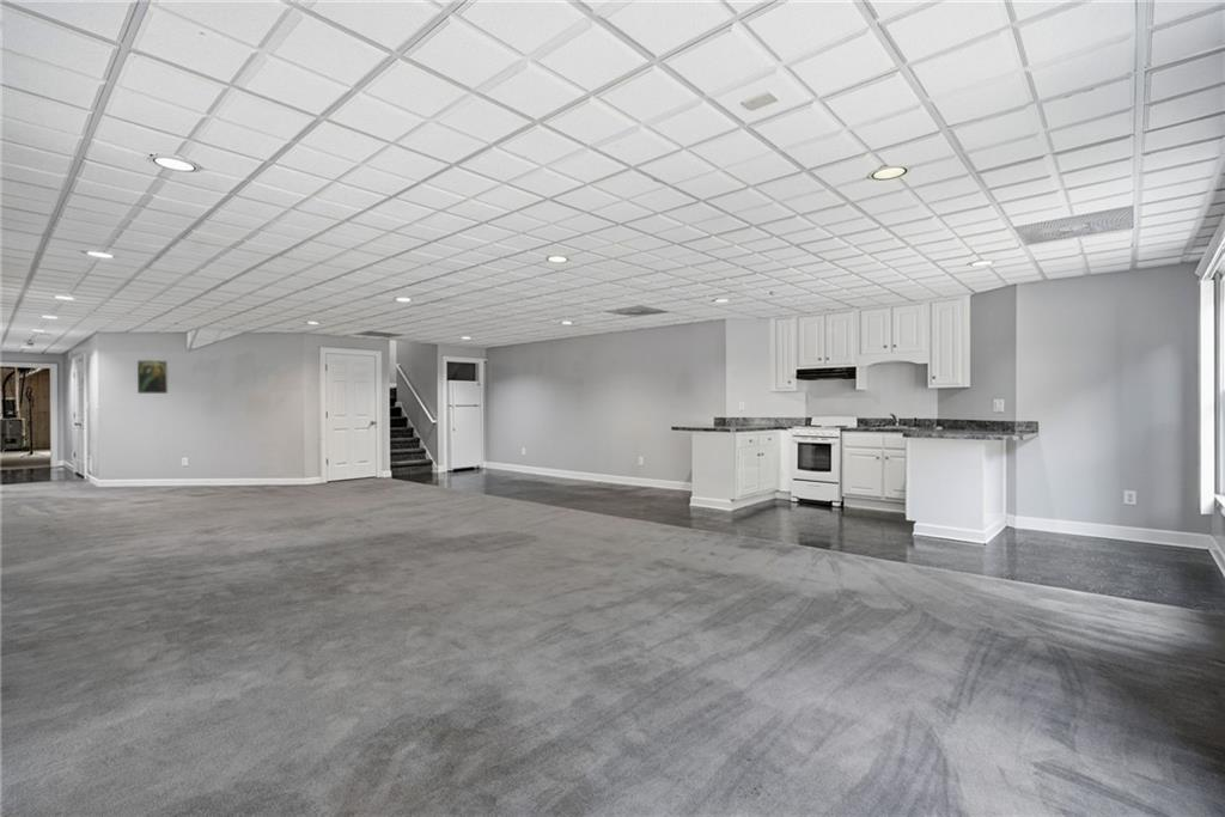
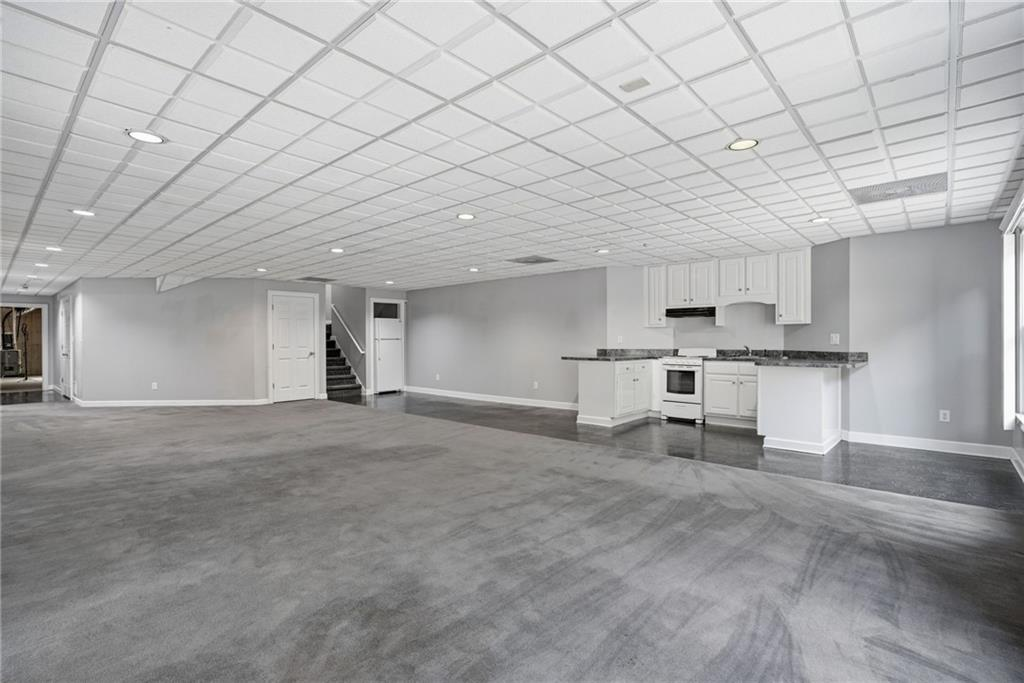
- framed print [136,359,170,395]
